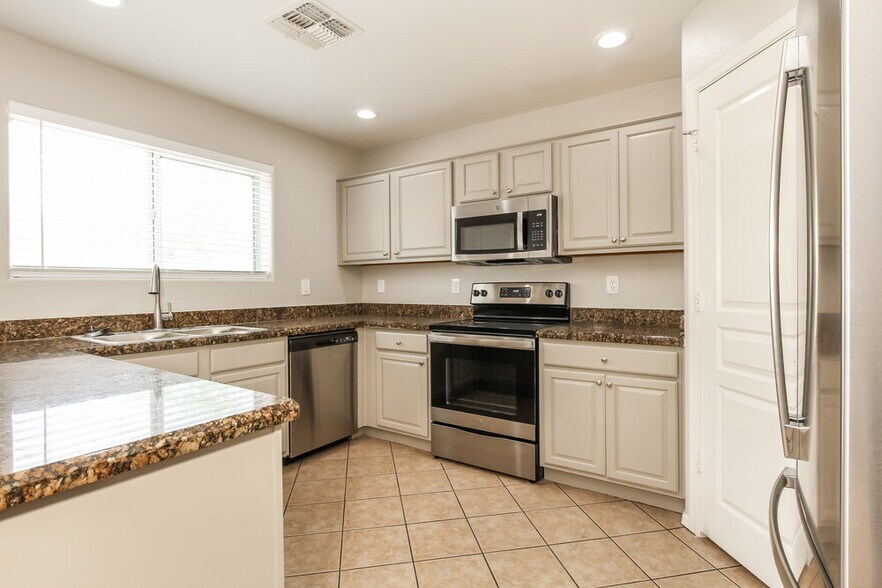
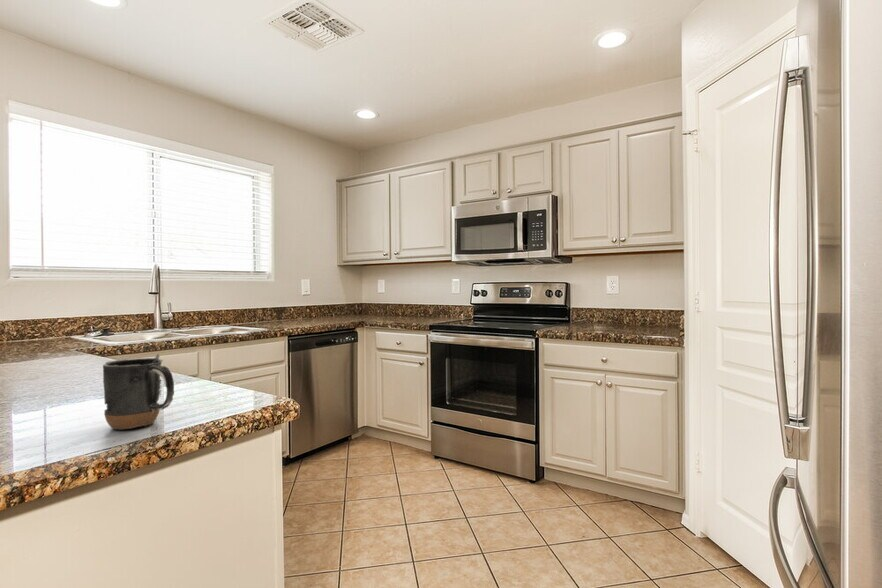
+ mug [102,353,175,431]
